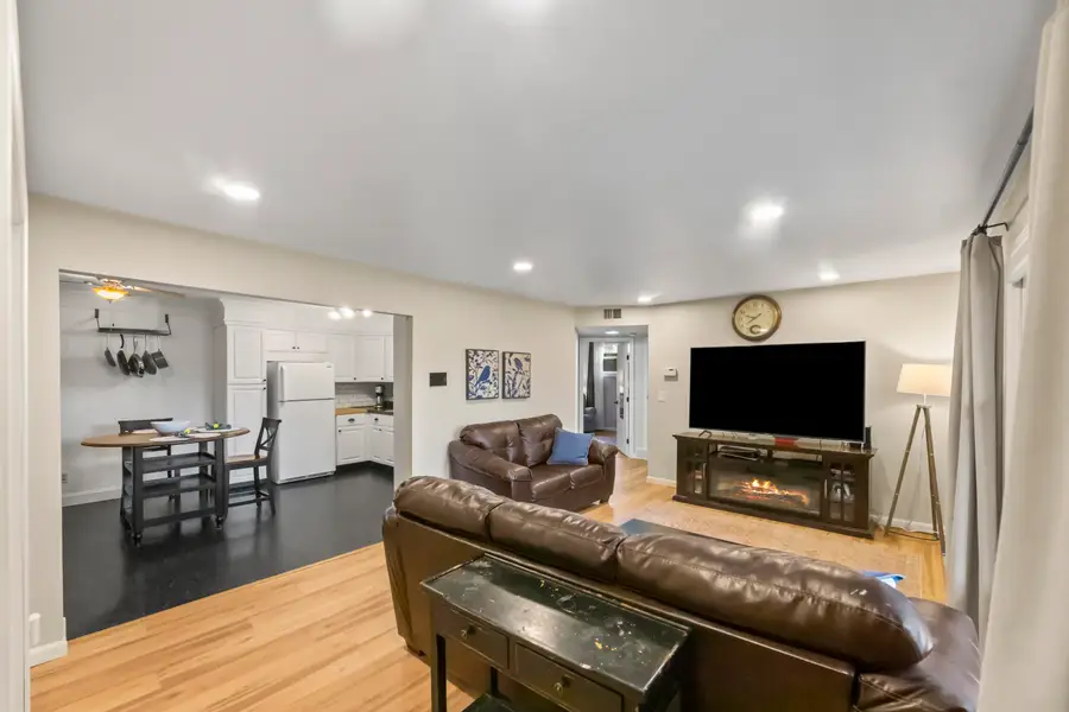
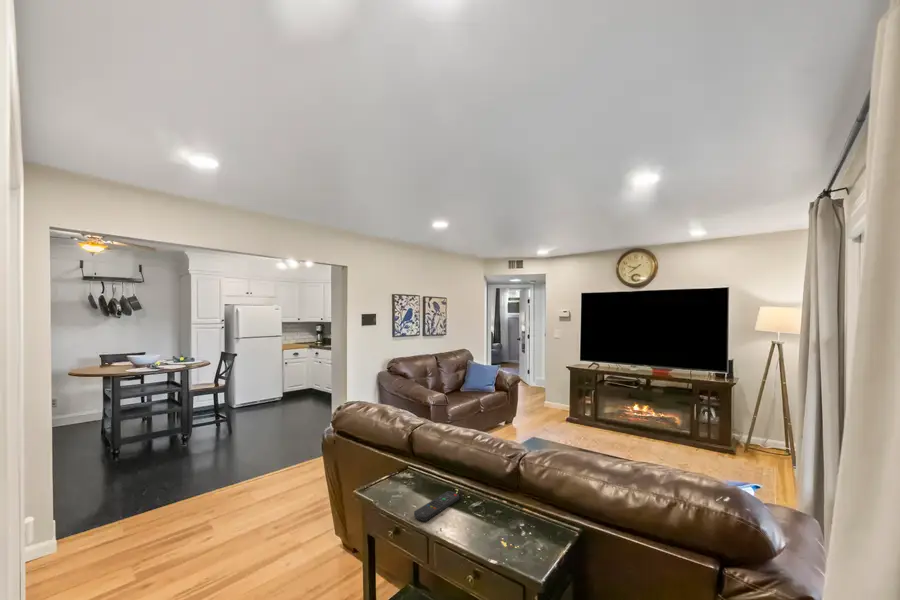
+ remote control [413,490,460,522]
